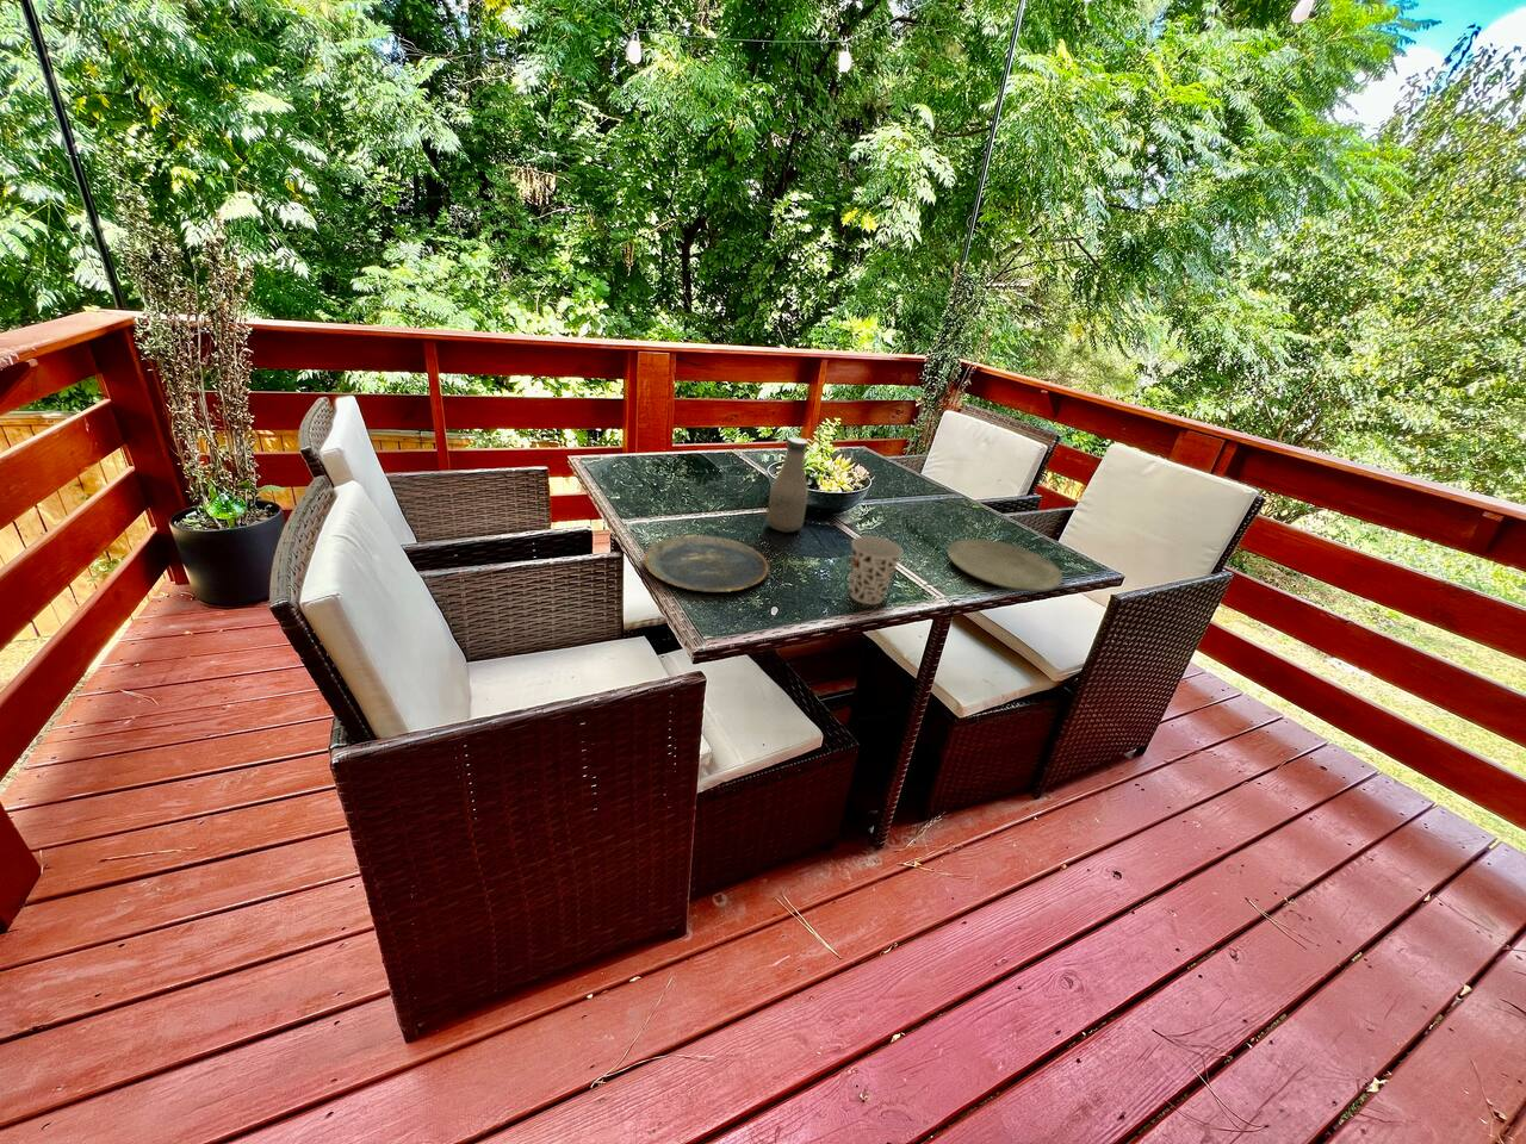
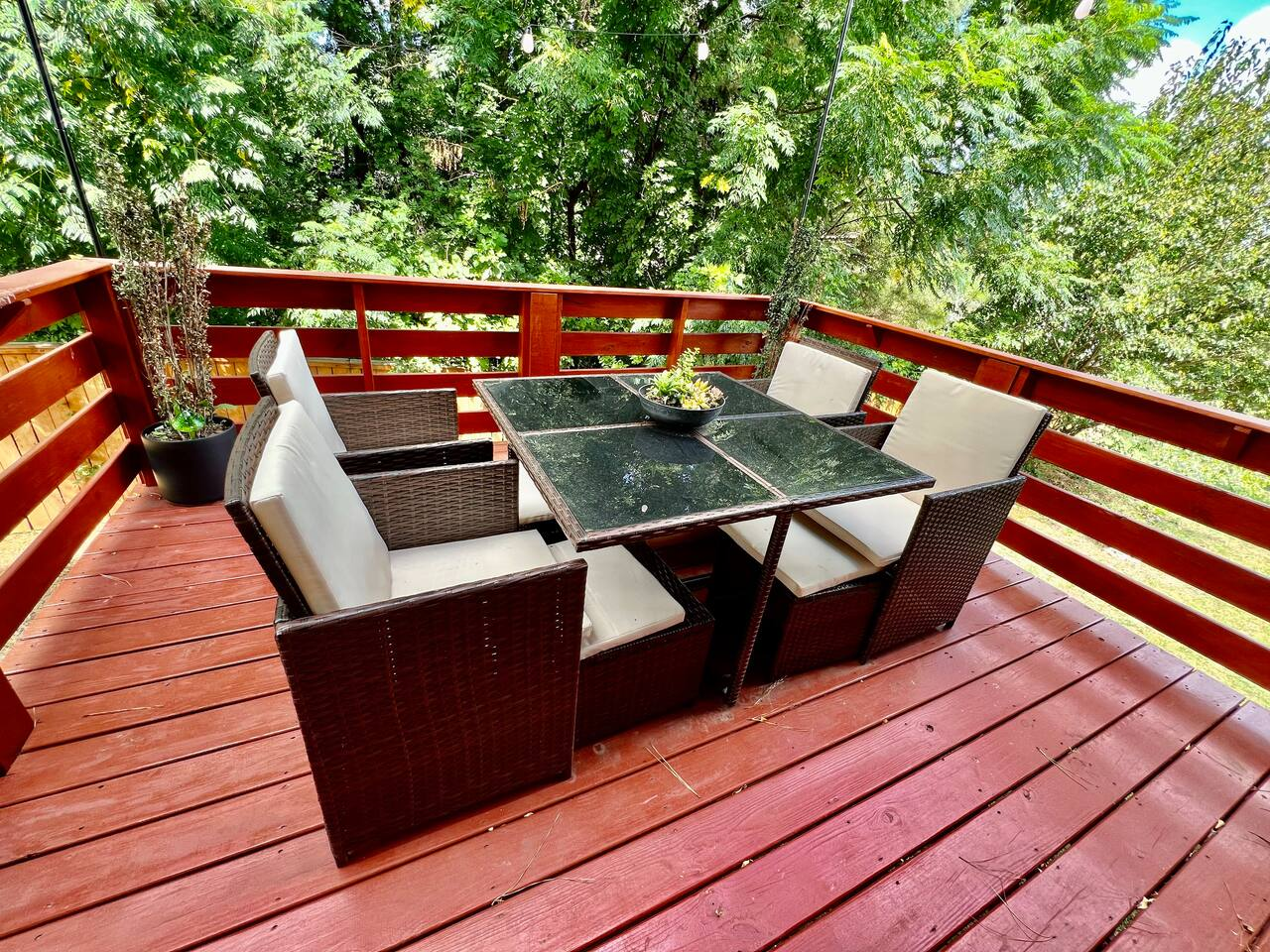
- plate [947,537,1063,592]
- bottle [765,436,810,534]
- plate [643,534,770,594]
- cup [847,535,904,606]
